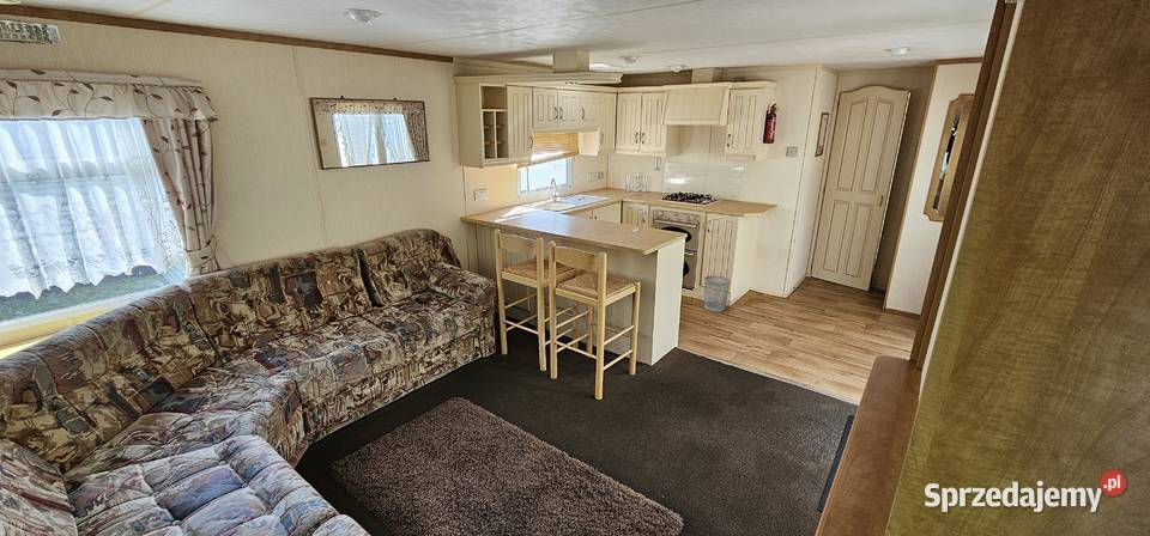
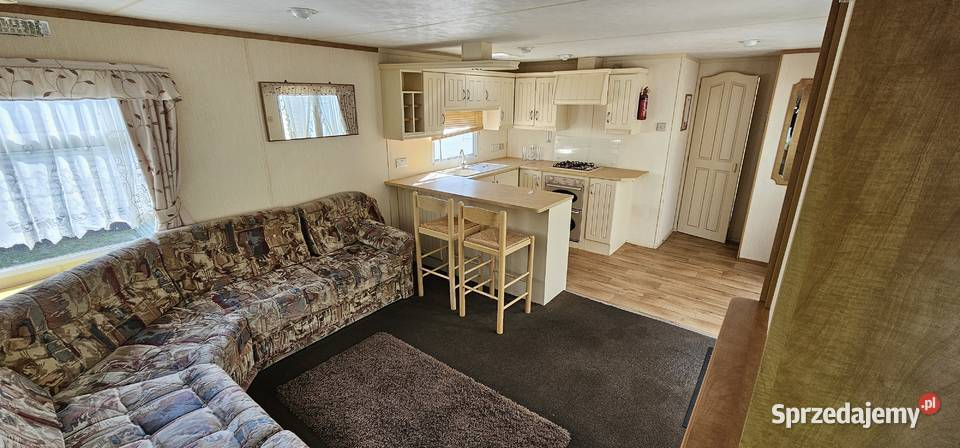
- wastebasket [703,275,732,313]
